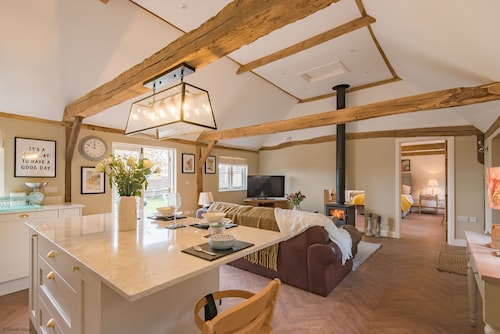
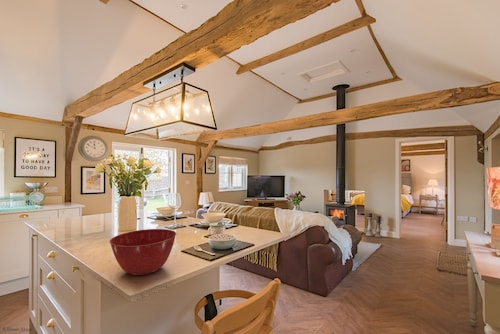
+ mixing bowl [108,228,177,276]
